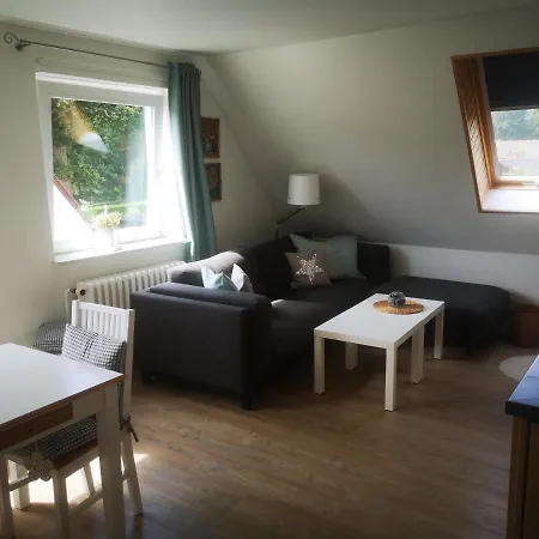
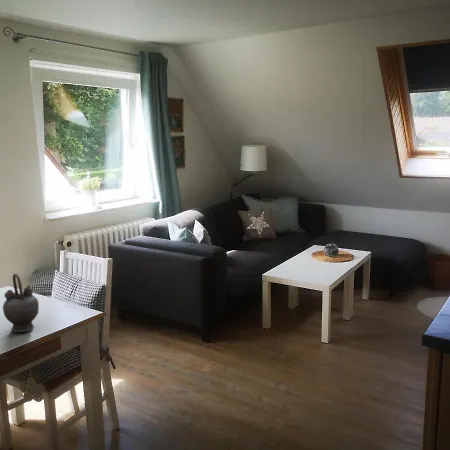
+ teapot [2,272,40,333]
